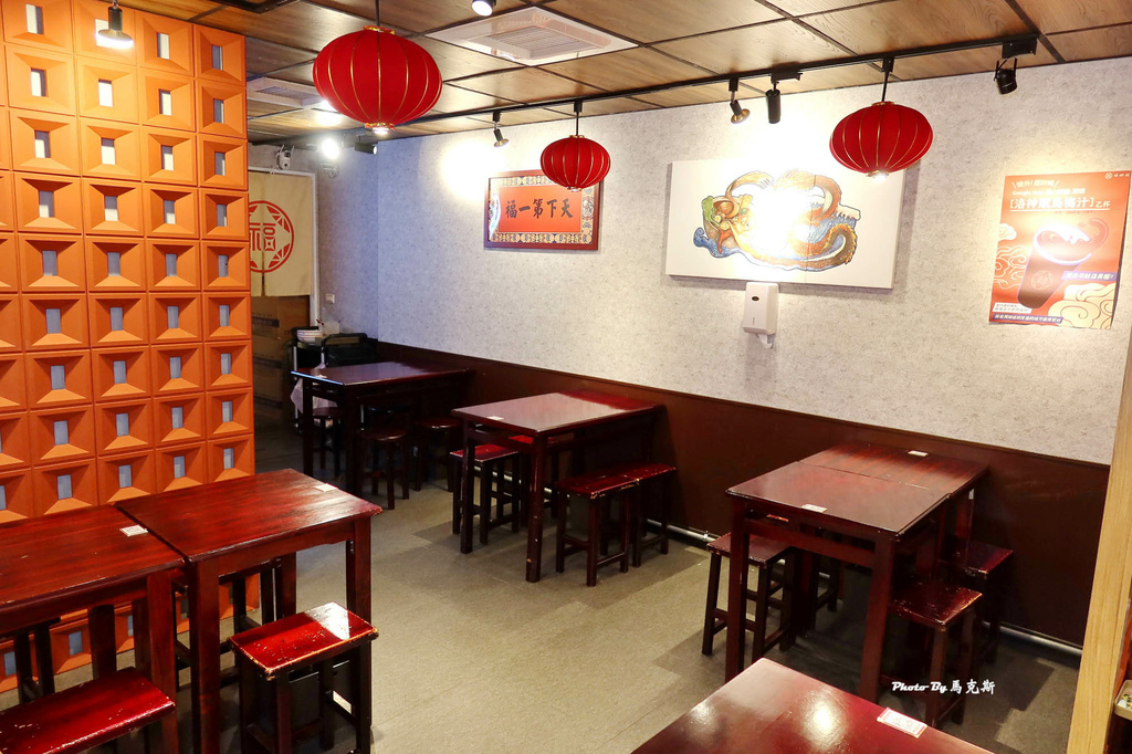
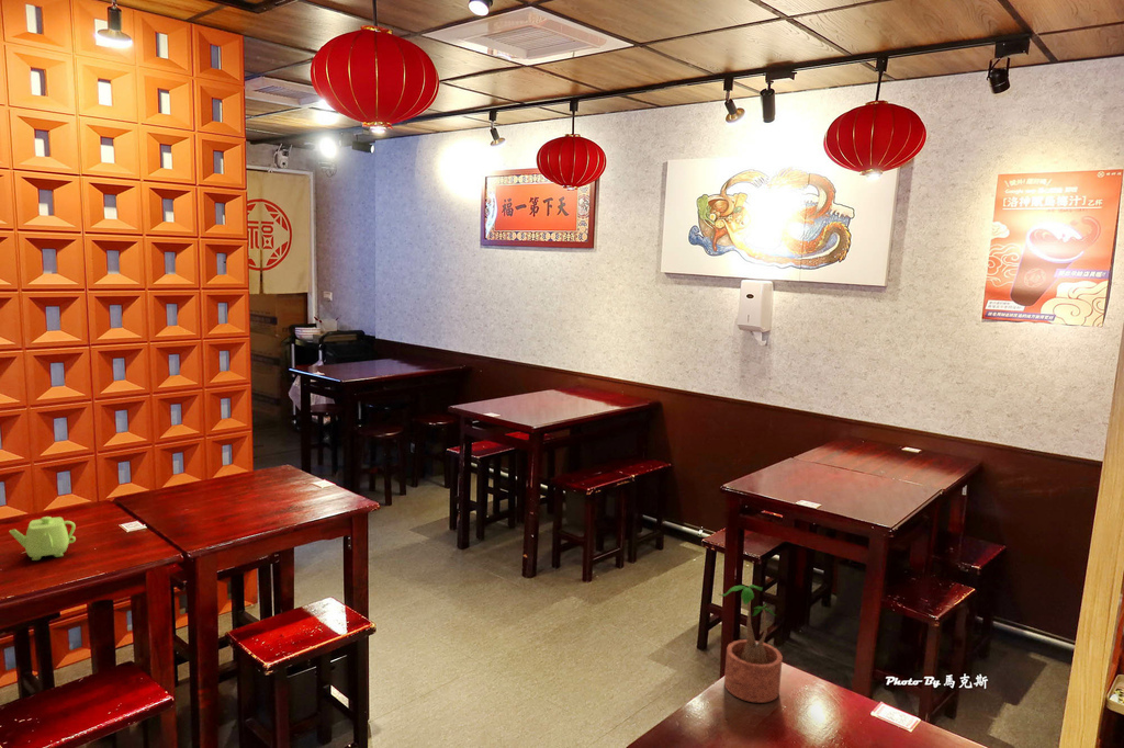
+ potted plant [717,583,784,704]
+ teapot [9,515,77,562]
